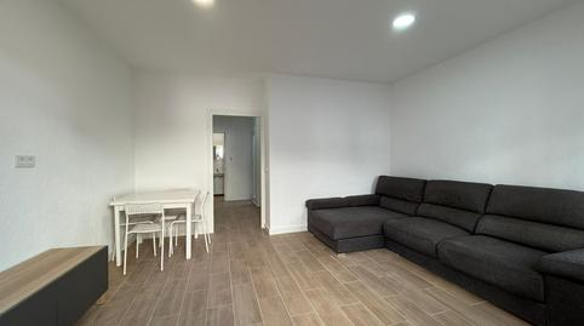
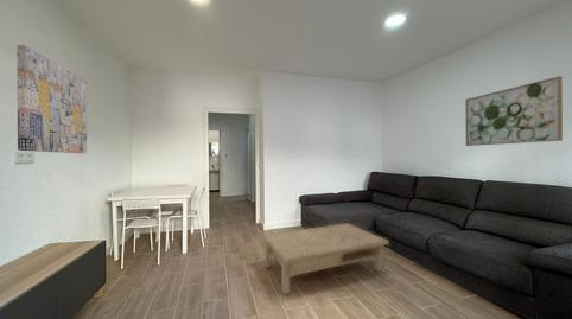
+ wall art [464,75,564,147]
+ coffee table [262,222,390,296]
+ wall art [15,44,88,154]
